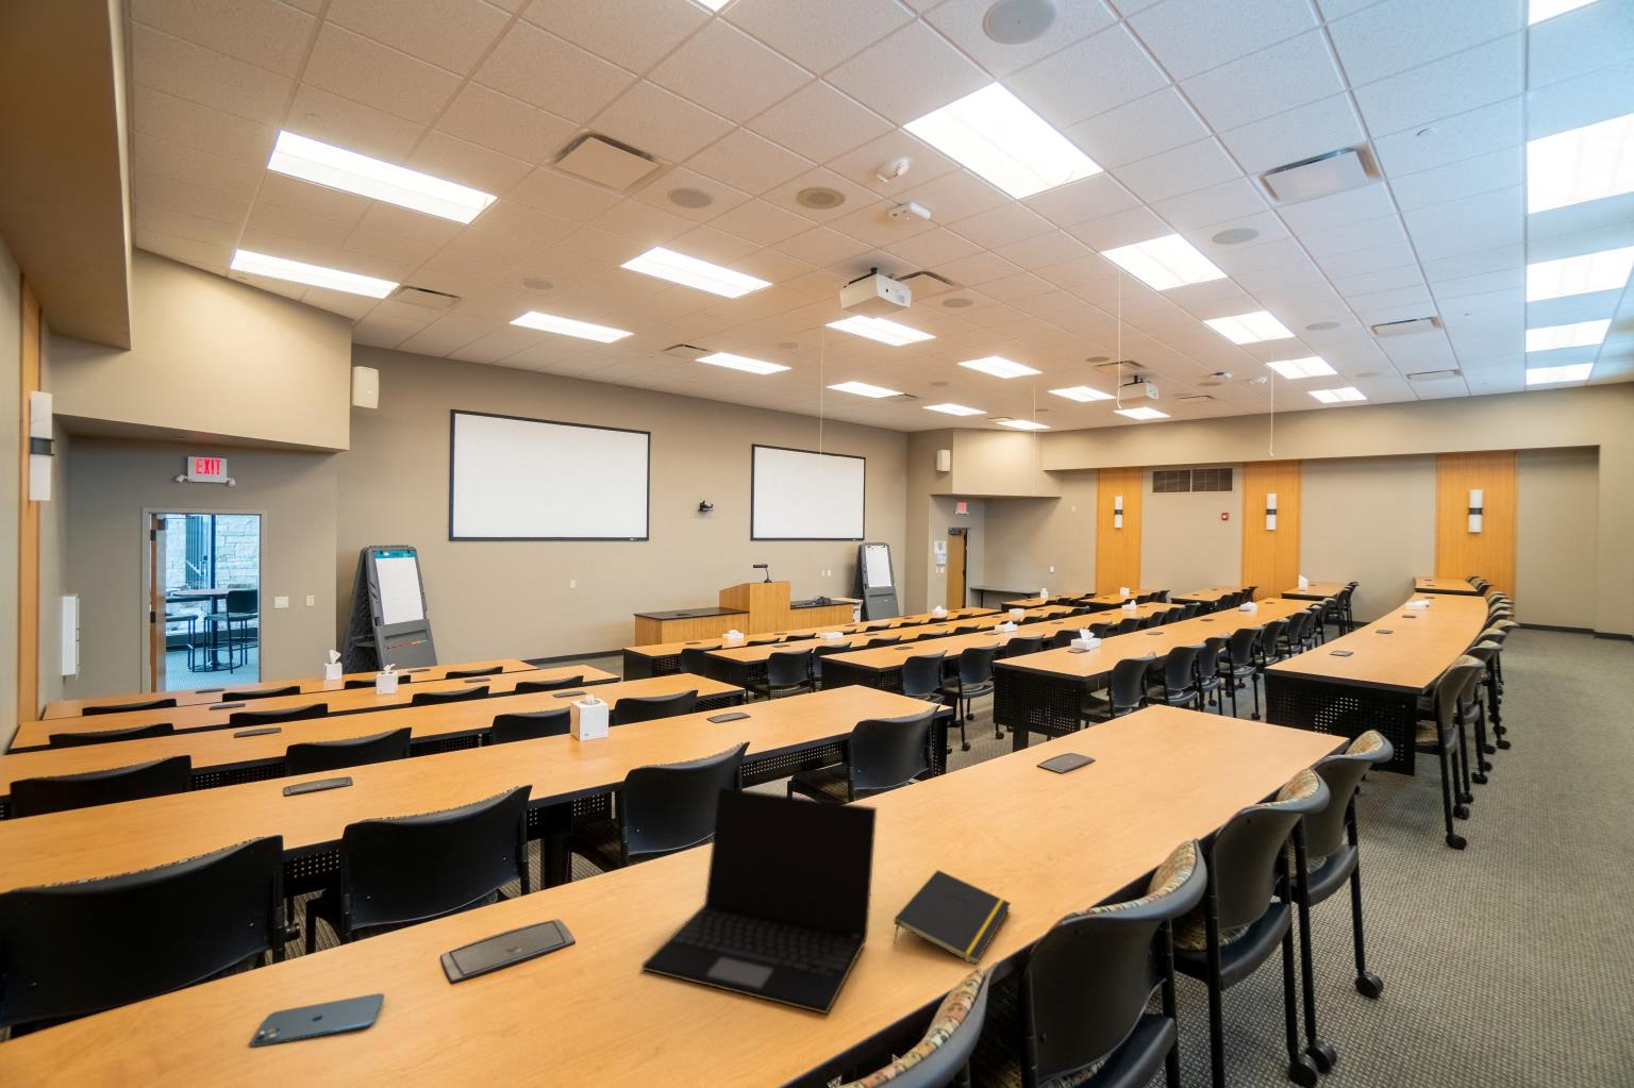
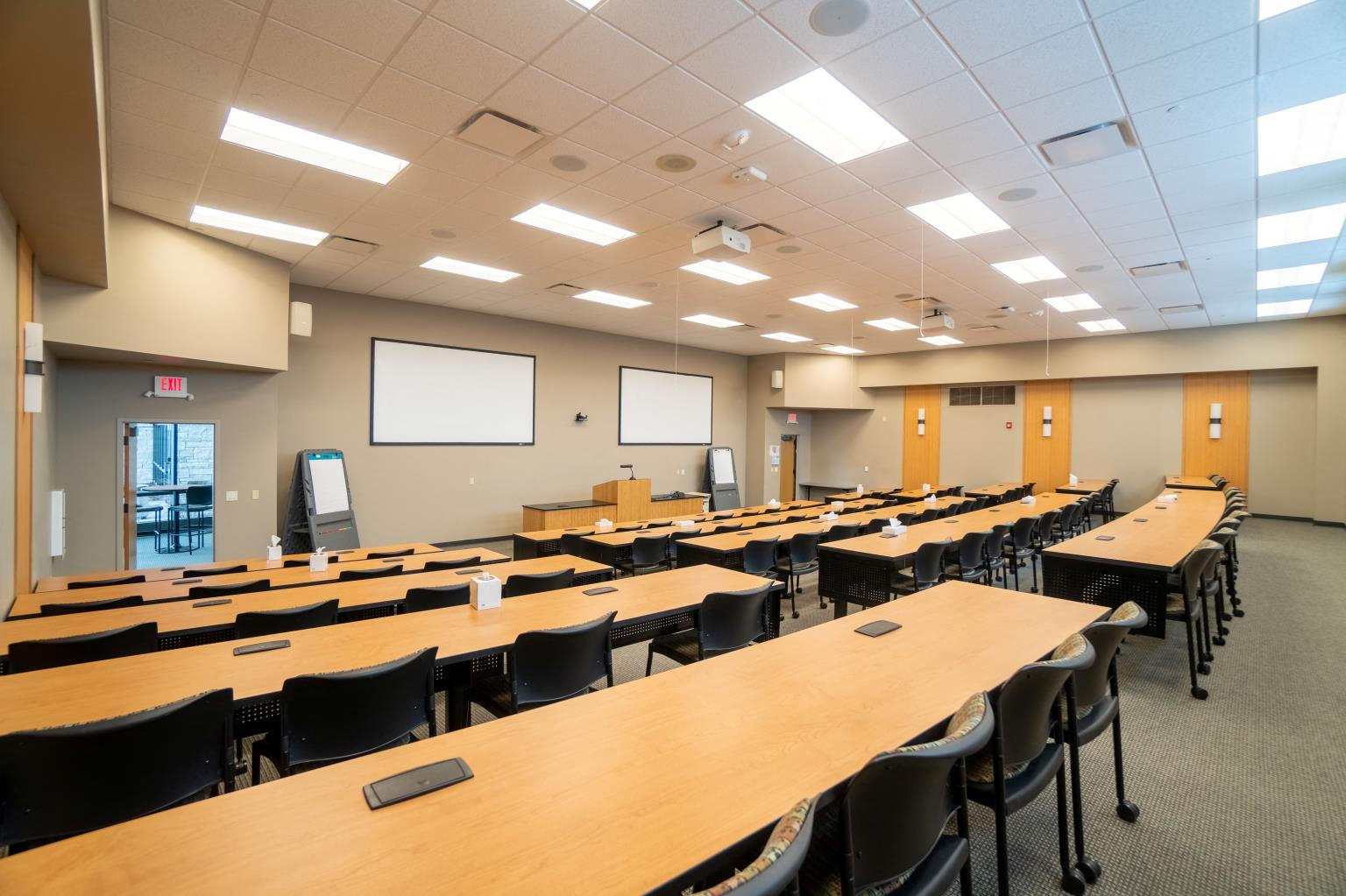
- smartphone [250,992,385,1048]
- laptop [641,786,878,1015]
- notepad [892,869,1011,965]
